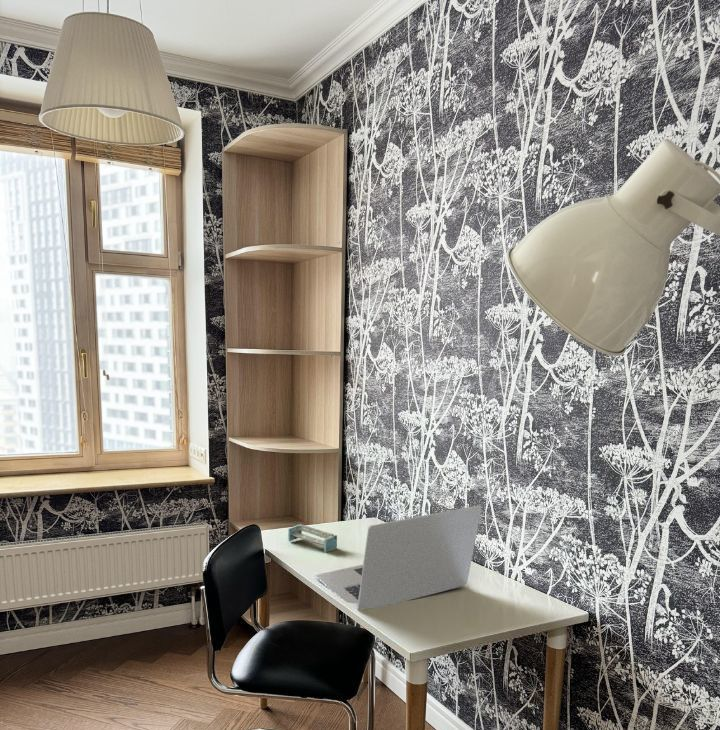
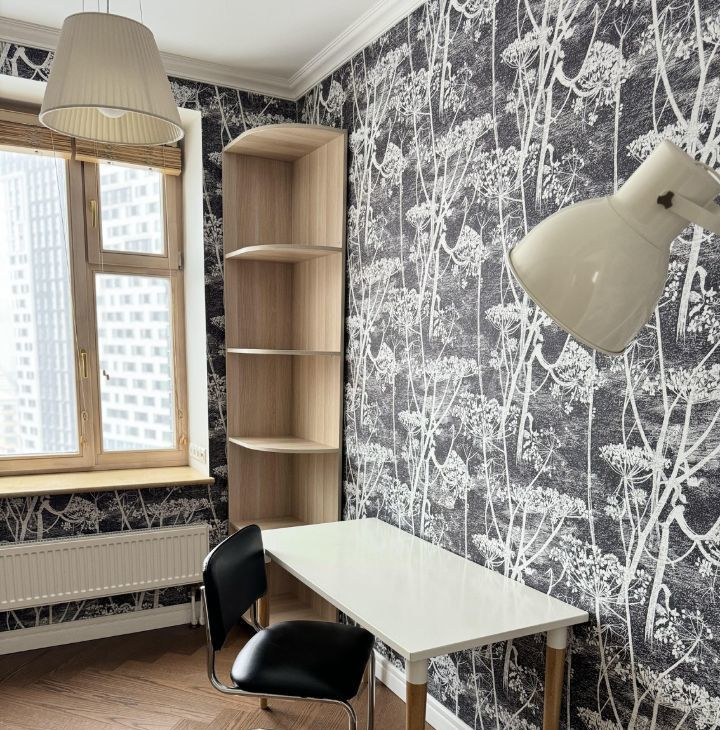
- shelf [287,523,338,553]
- laptop [315,504,483,612]
